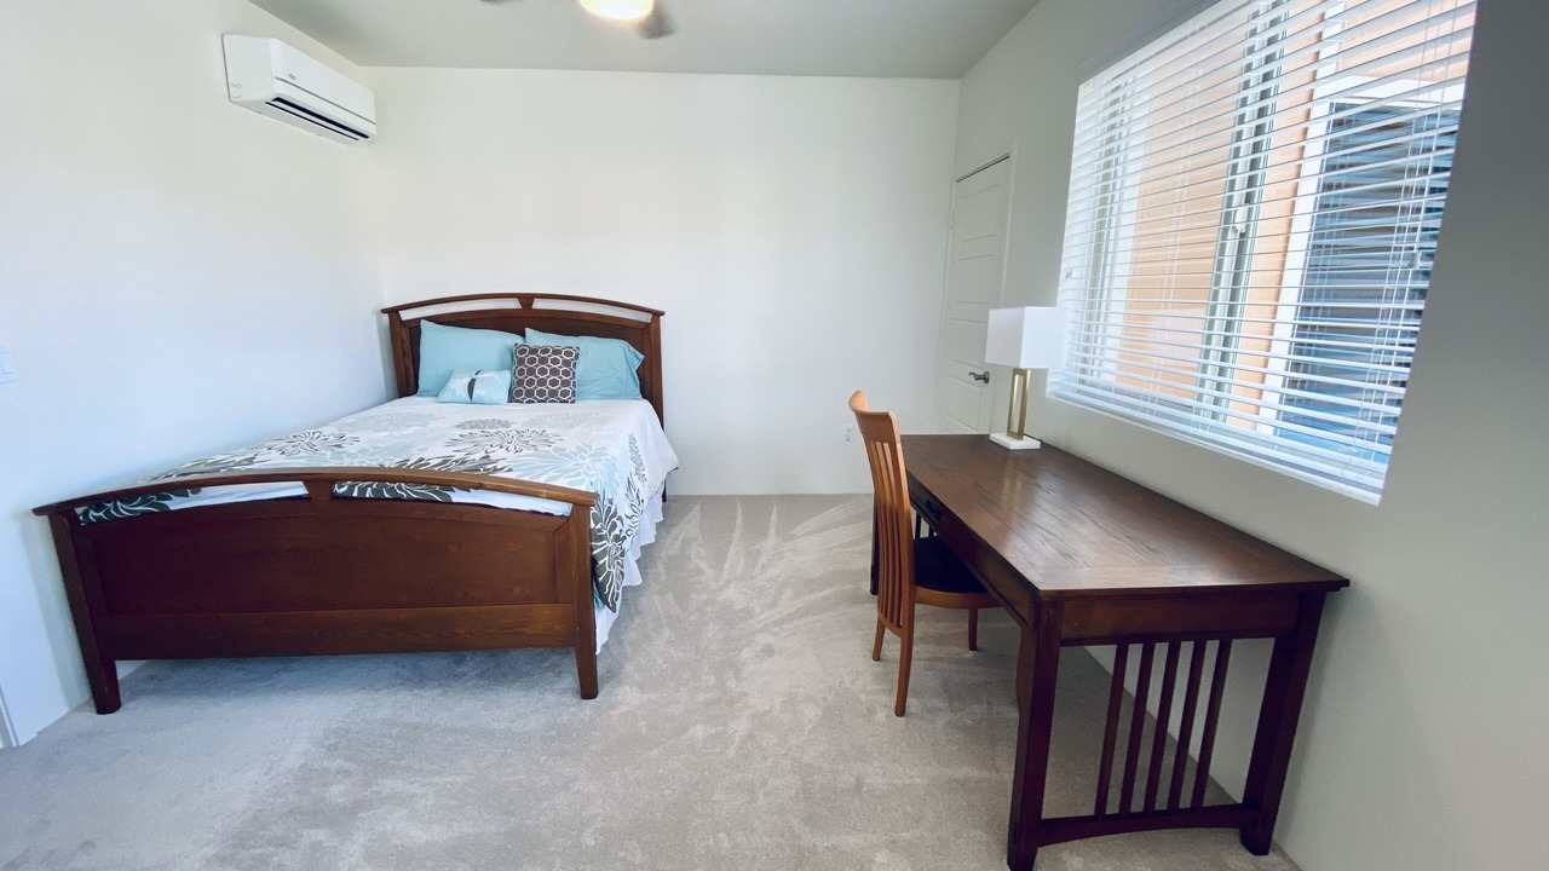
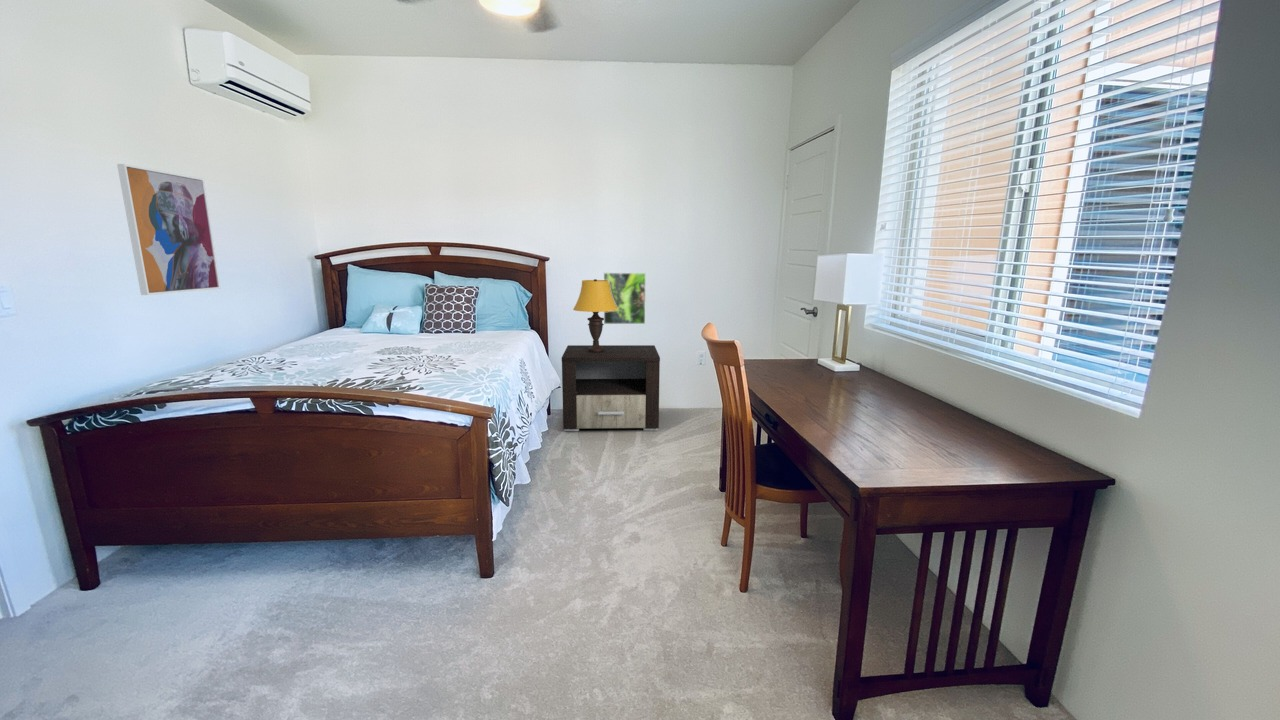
+ nightstand [561,344,661,432]
+ wall art [116,163,222,296]
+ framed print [603,272,647,325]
+ table lamp [572,278,618,352]
